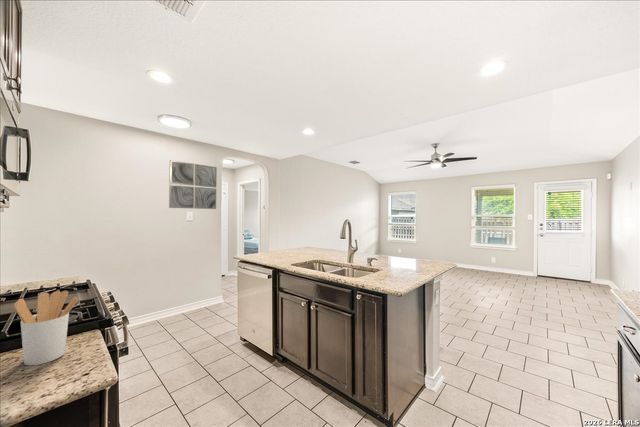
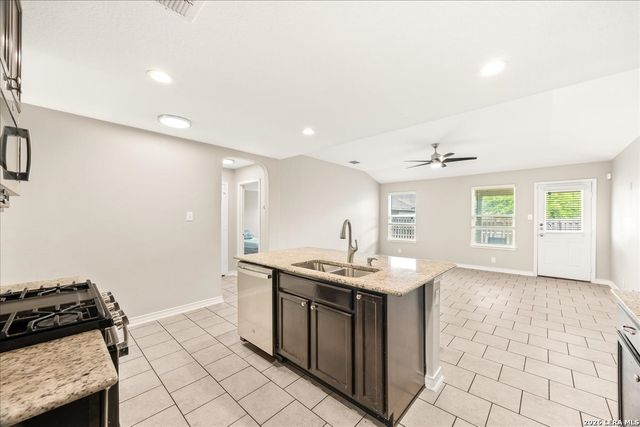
- wall art [168,159,218,210]
- utensil holder [13,290,79,366]
